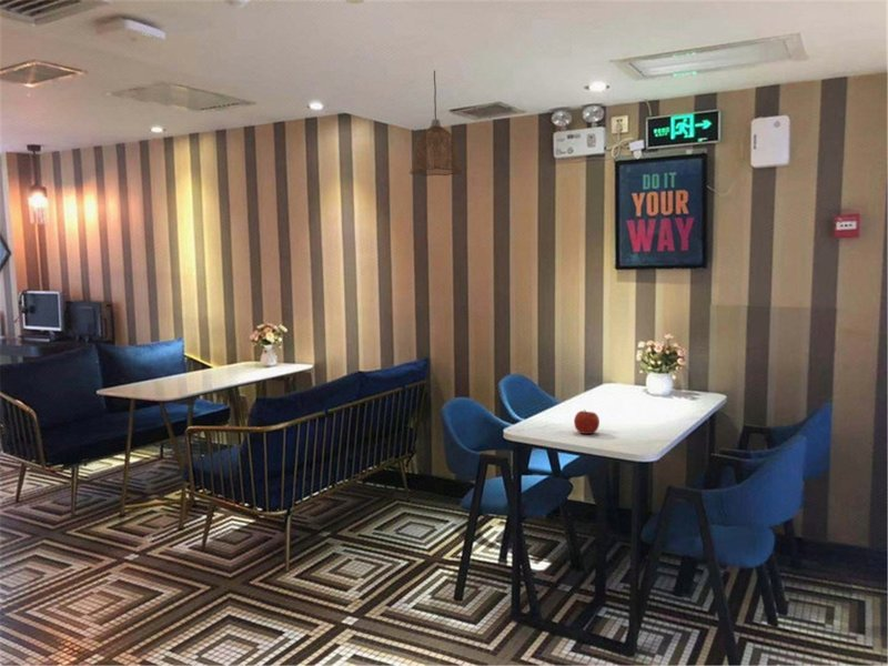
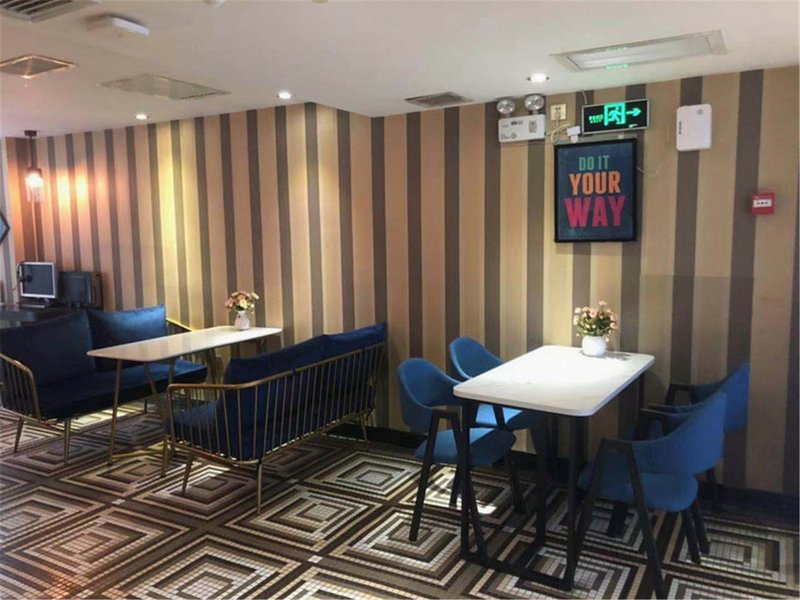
- apple [573,408,601,435]
- pendant lamp [408,69,464,176]
